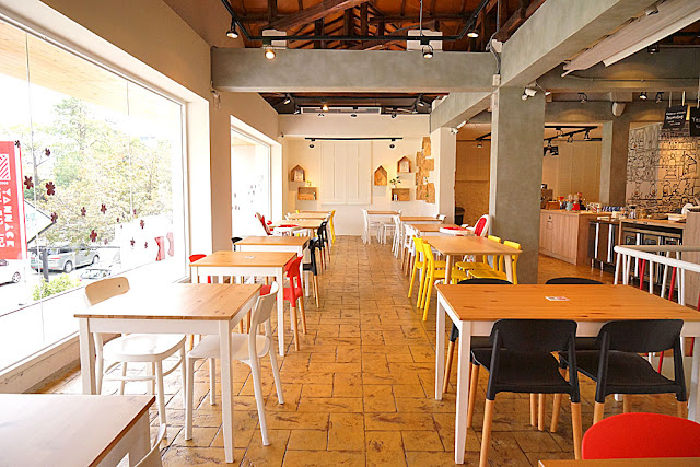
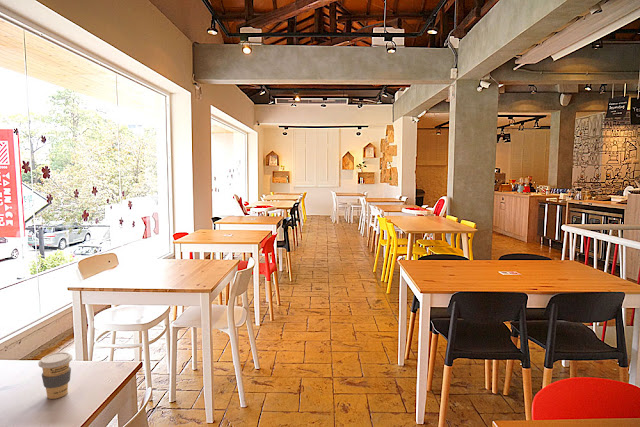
+ coffee cup [37,351,73,400]
